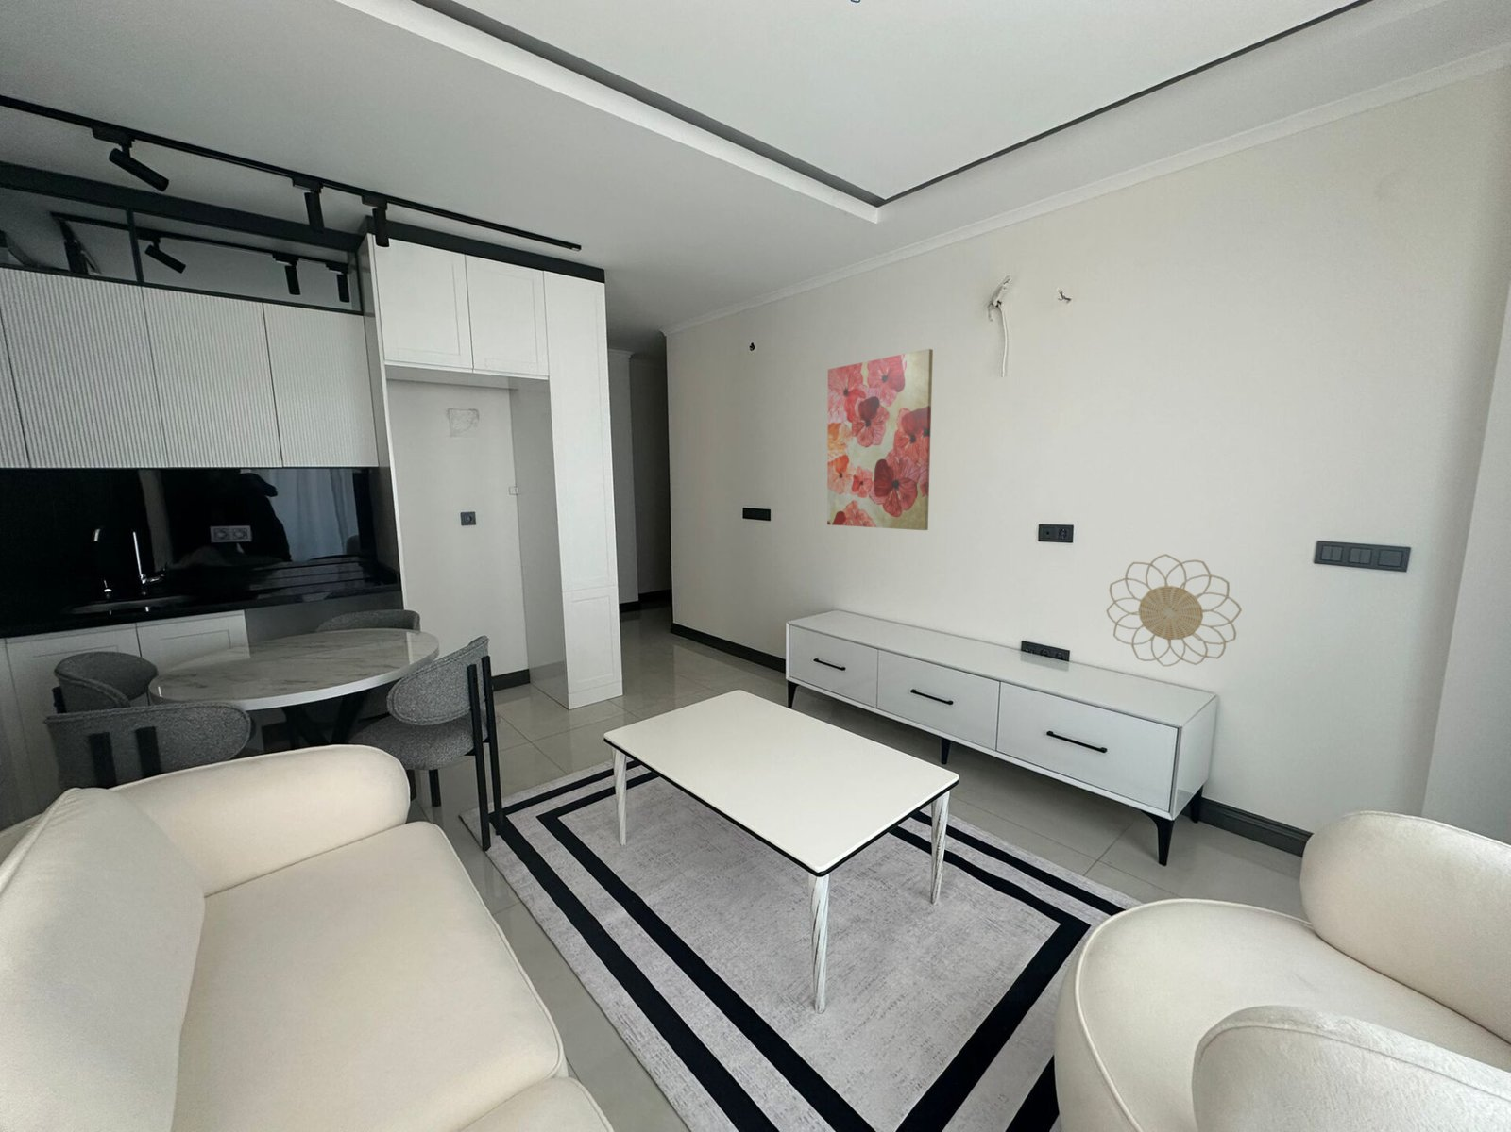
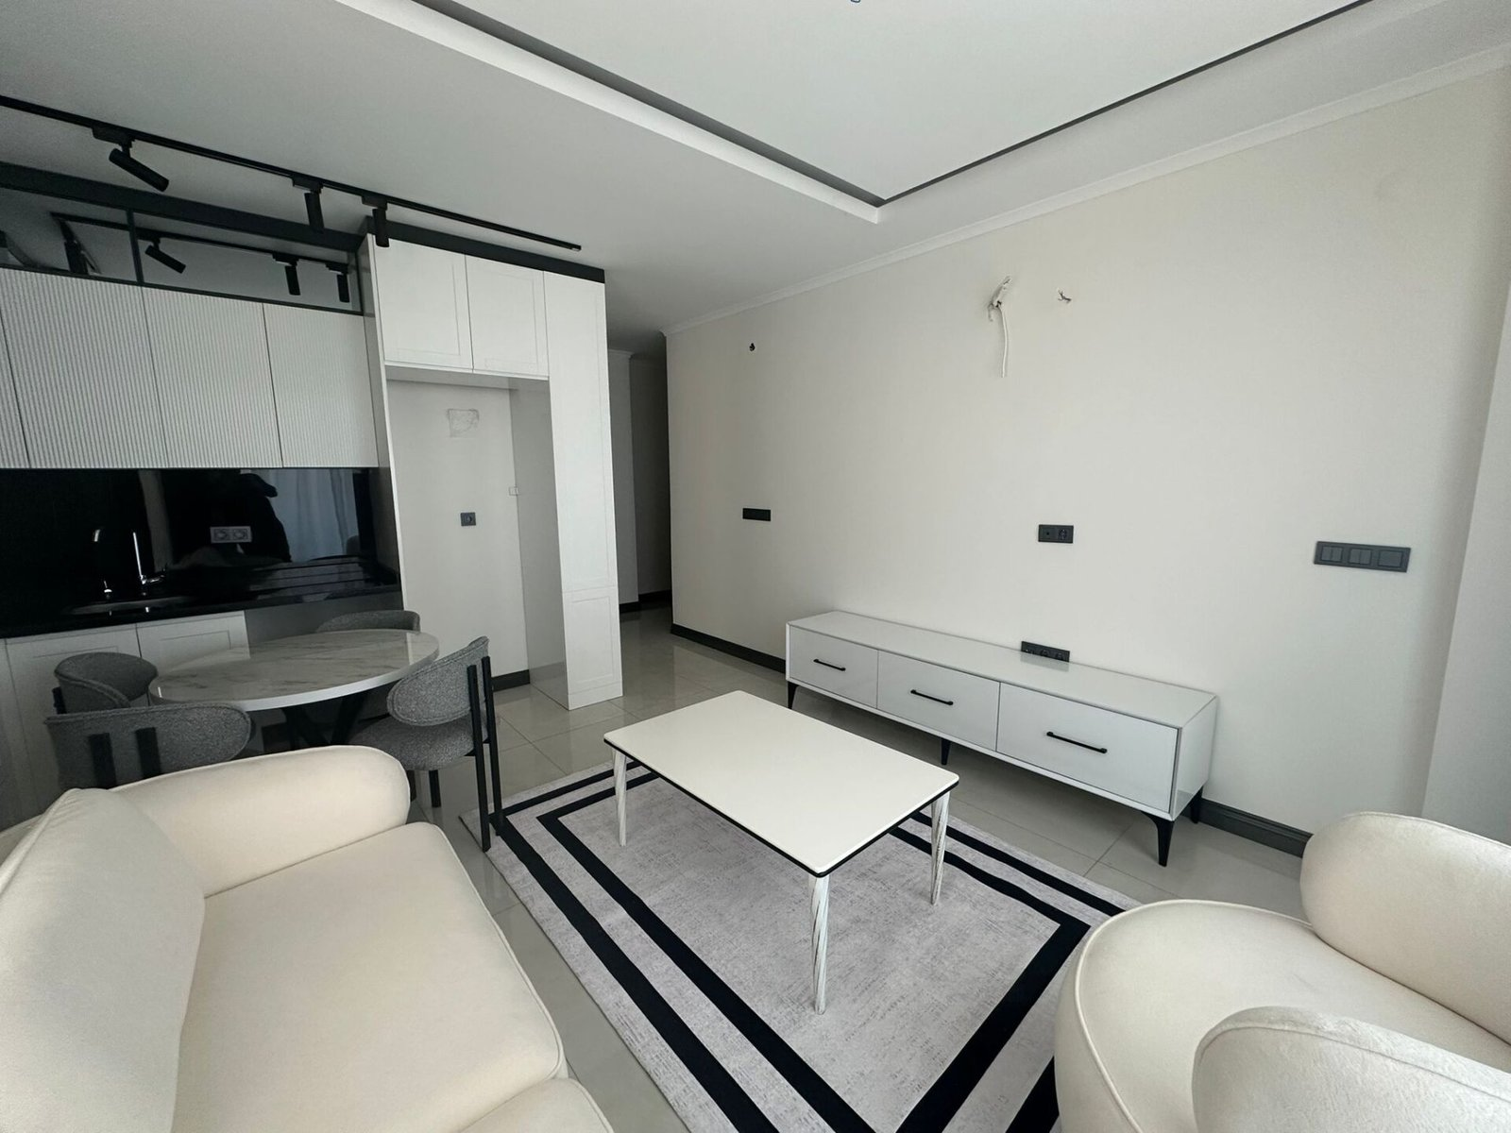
- wall art [827,348,934,532]
- decorative wall piece [1105,553,1243,667]
